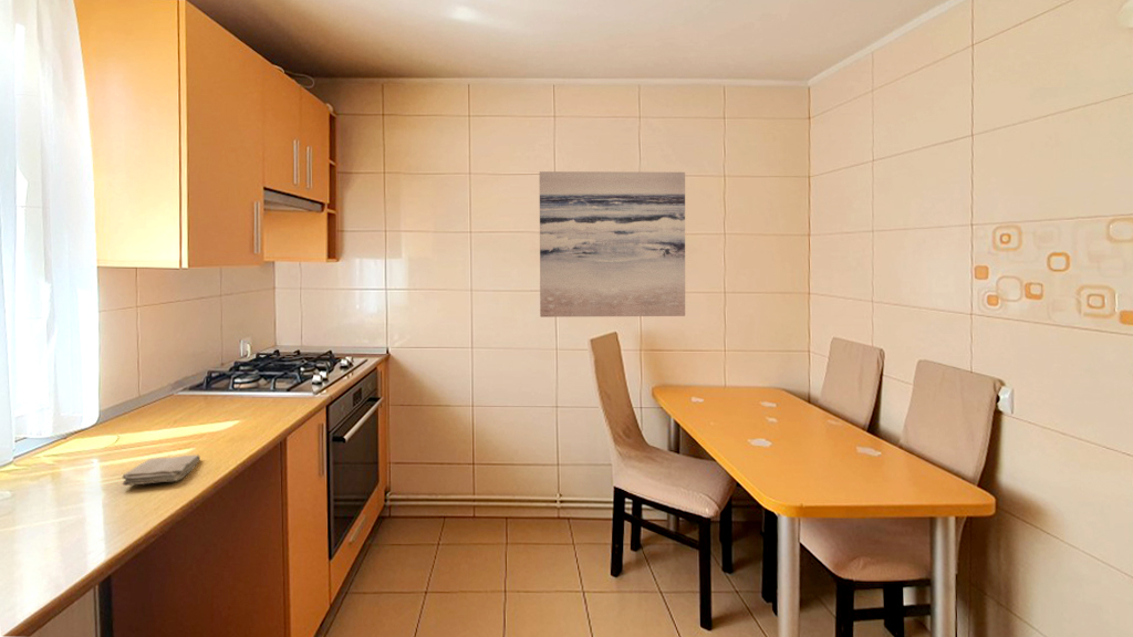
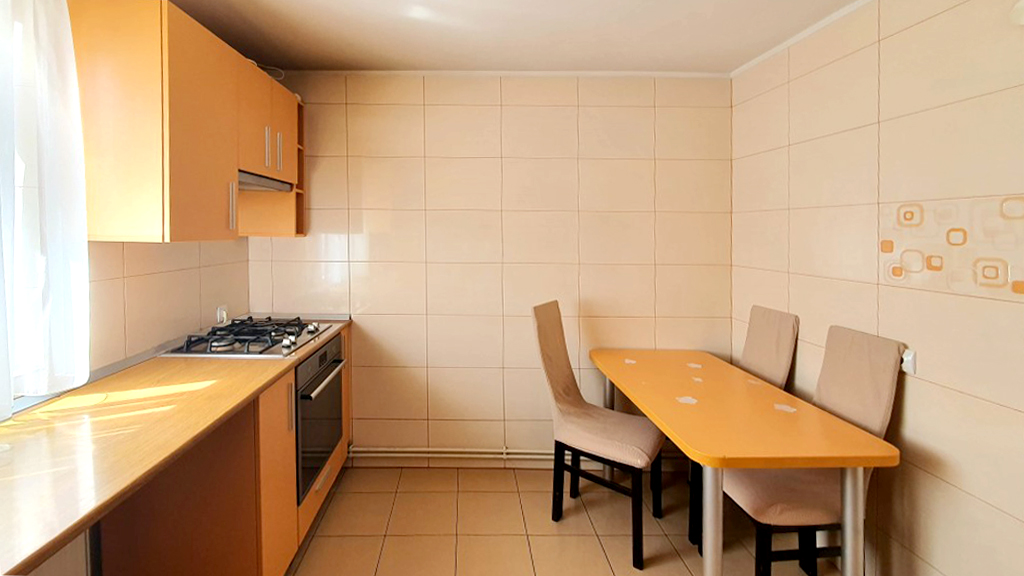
- wall art [539,170,686,318]
- washcloth [122,455,201,487]
